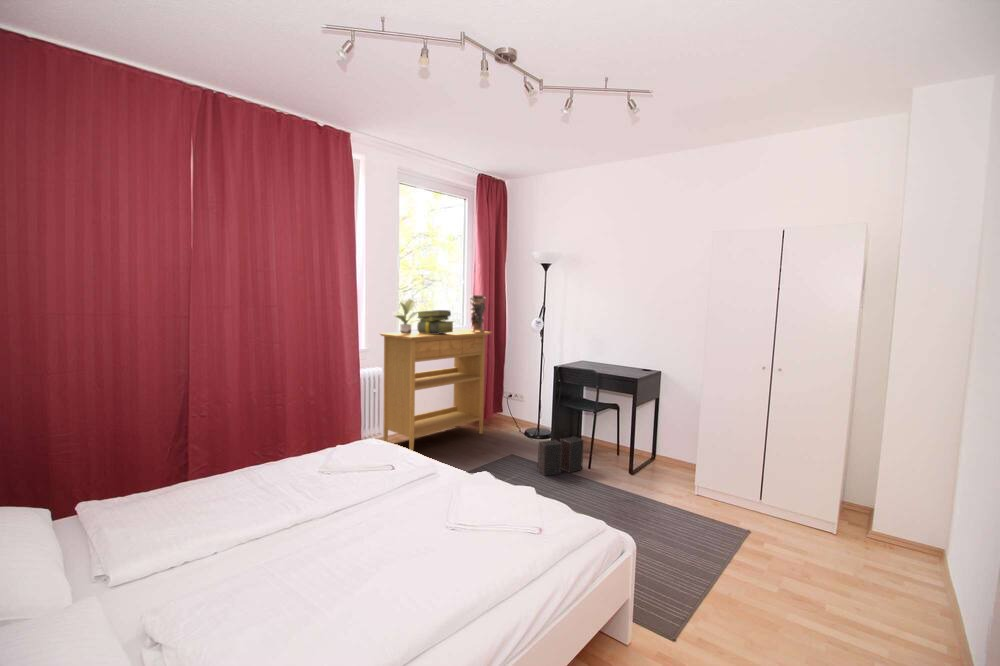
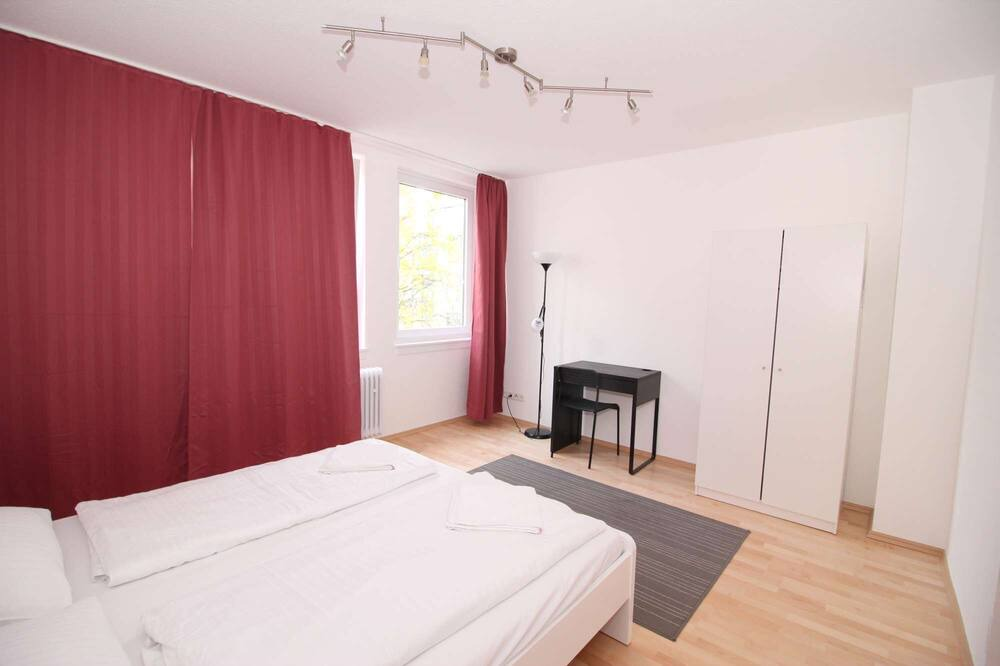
- potted plant [392,299,418,334]
- speaker [537,435,584,477]
- decorative vase [469,294,487,333]
- console table [379,328,493,451]
- stack of books [416,309,455,334]
